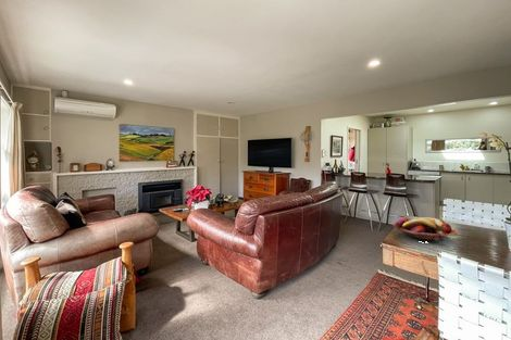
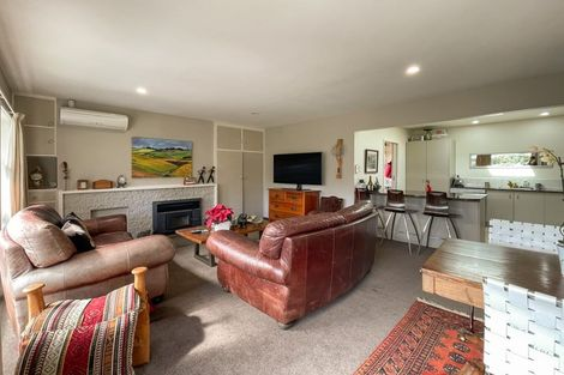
- fruit basket [391,216,459,242]
